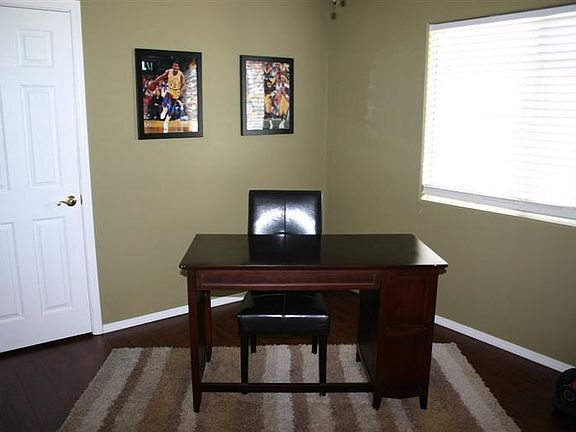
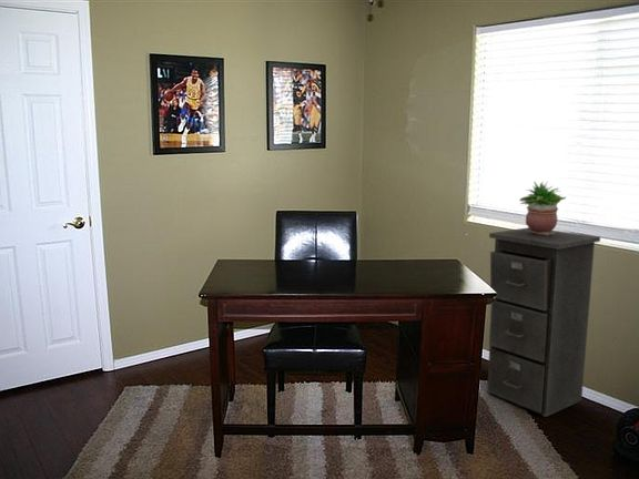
+ potted plant [518,180,567,236]
+ filing cabinet [486,226,601,418]
